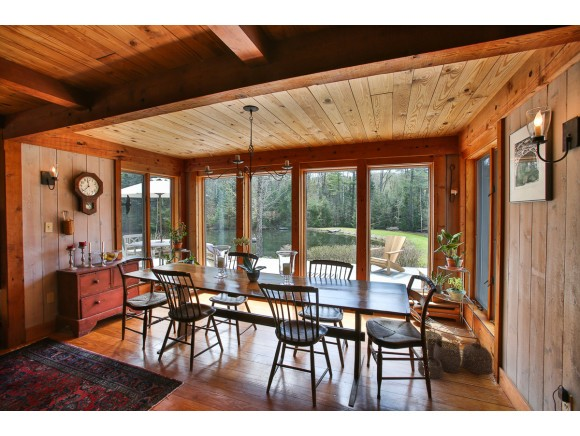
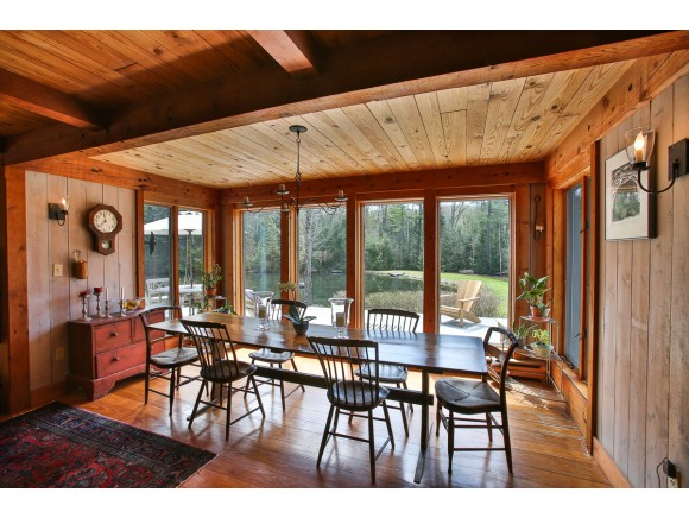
- woven basket [417,327,494,380]
